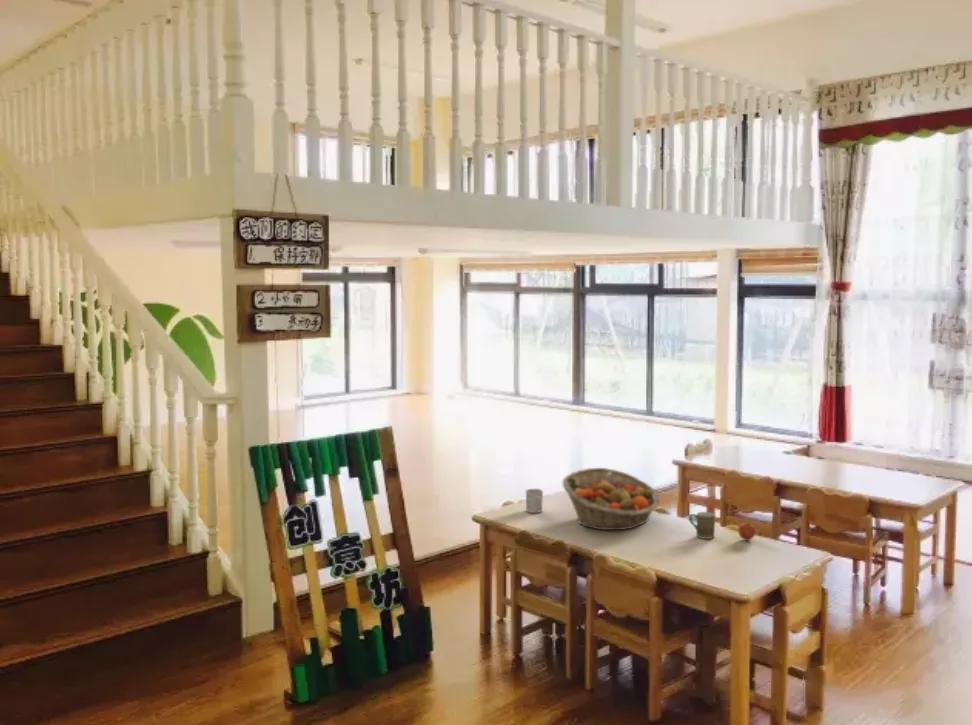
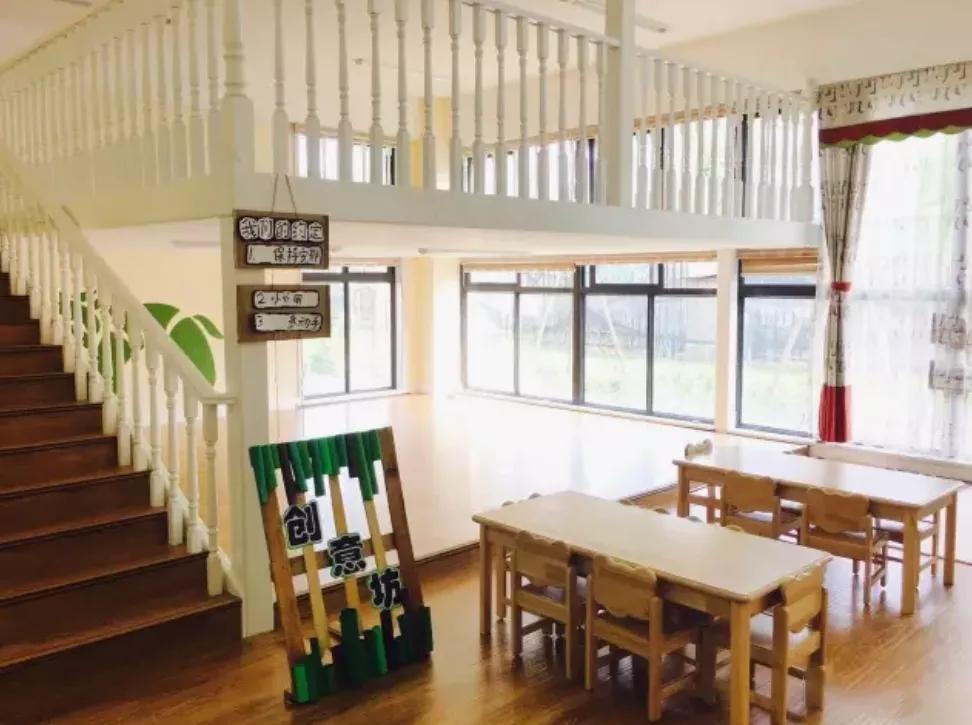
- fruit basket [561,467,661,531]
- mug [525,488,544,514]
- apple [737,522,757,542]
- mug [688,511,716,540]
